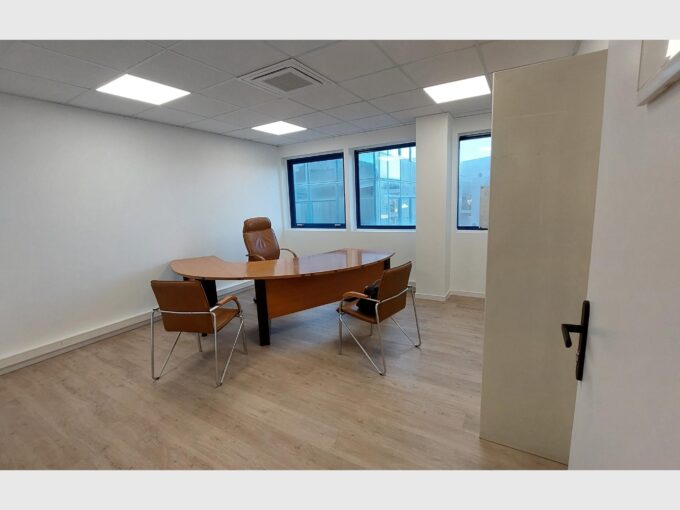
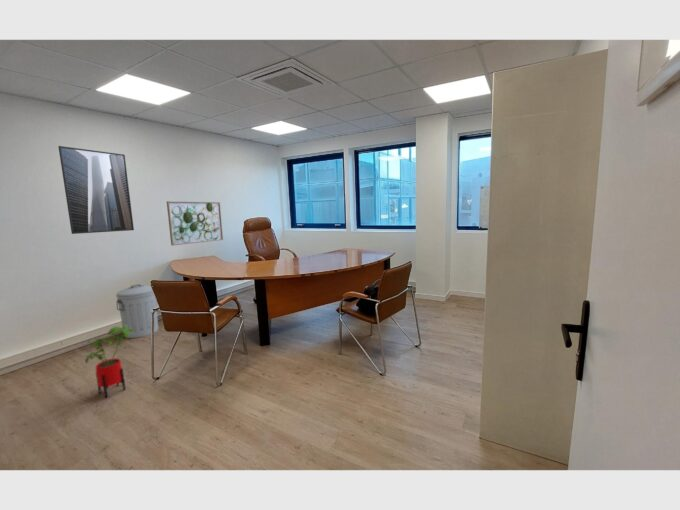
+ trash can [115,283,159,339]
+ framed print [57,145,135,235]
+ wall art [166,200,224,246]
+ house plant [84,325,135,399]
